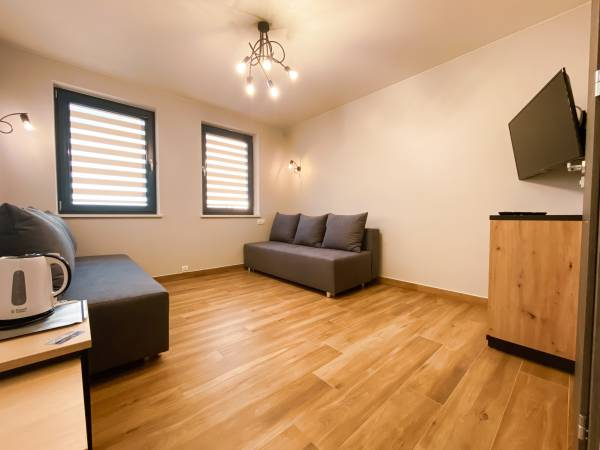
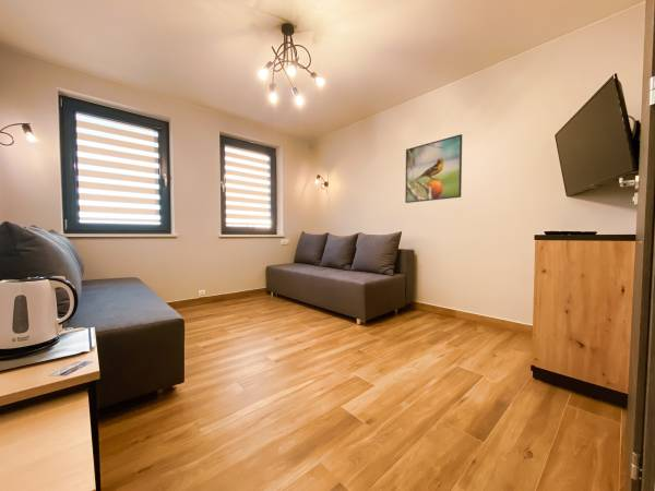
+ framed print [404,133,463,204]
